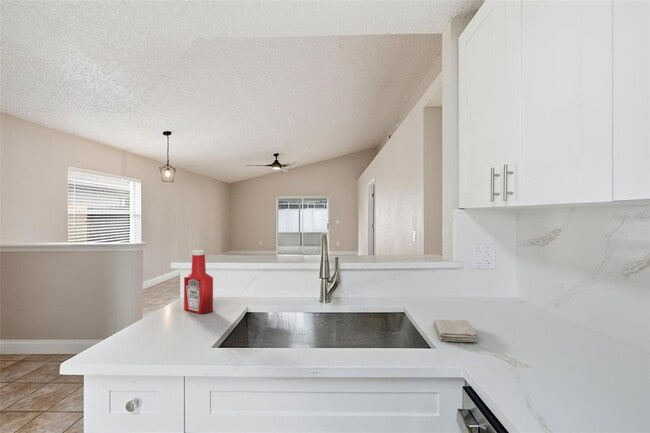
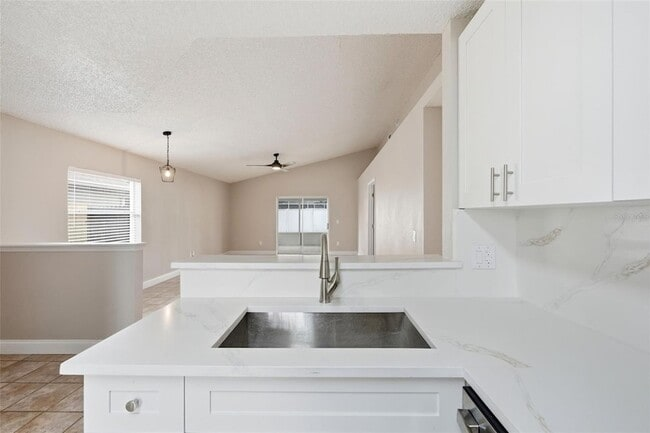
- washcloth [433,319,478,343]
- soap bottle [183,249,214,315]
